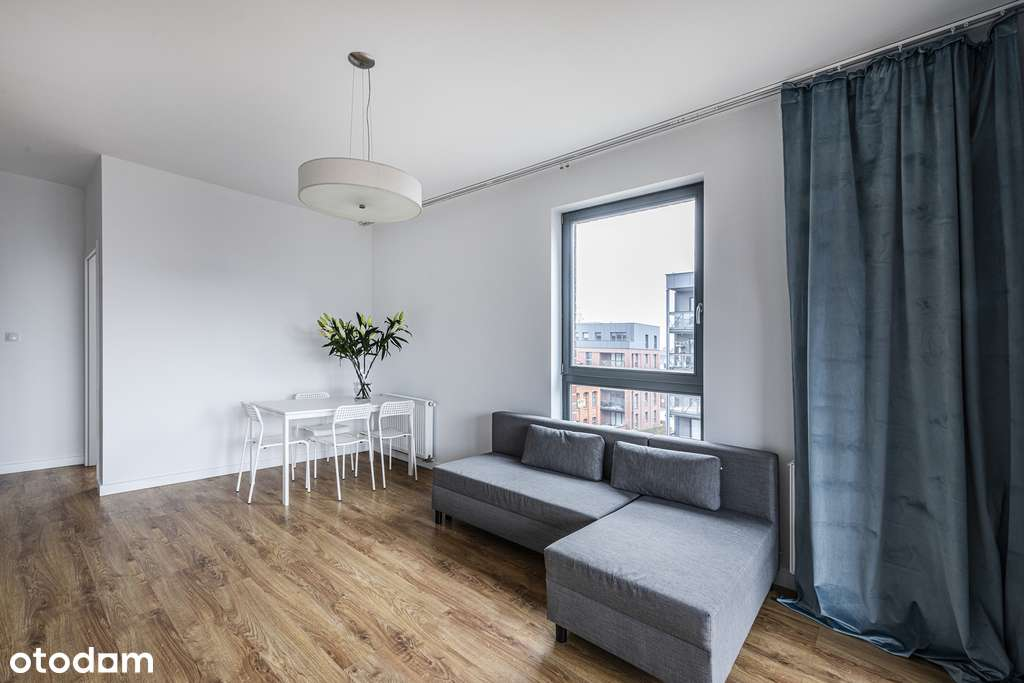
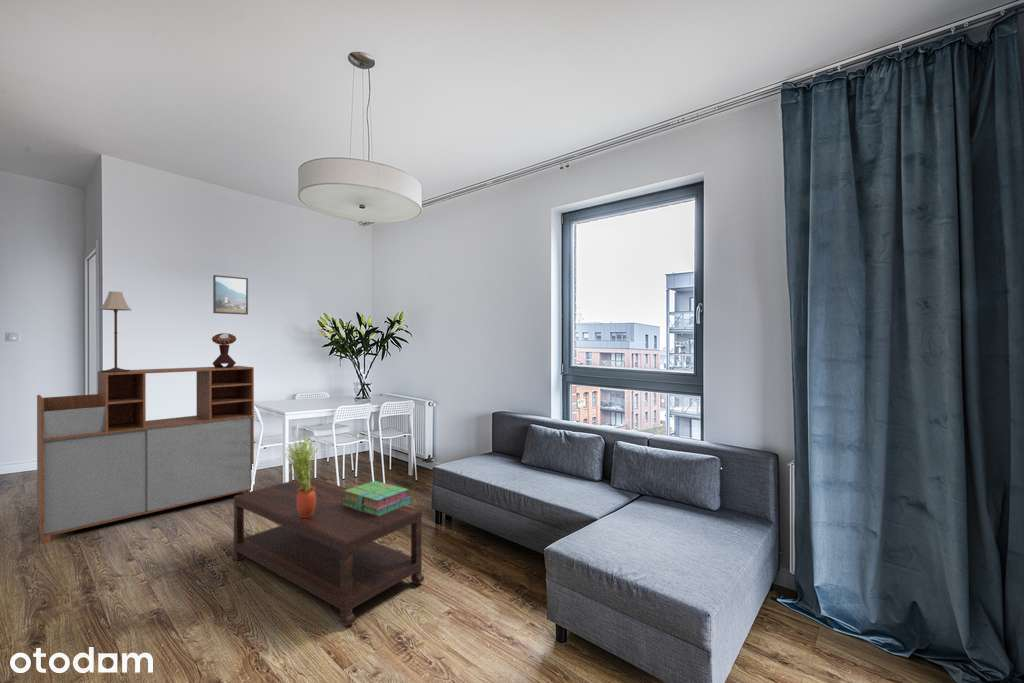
+ potted plant [285,433,318,517]
+ mushroom [211,332,237,368]
+ storage cabinet [36,365,255,545]
+ coffee table [231,476,425,628]
+ table lamp [98,291,132,373]
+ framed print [212,274,249,316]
+ stack of books [342,480,412,516]
